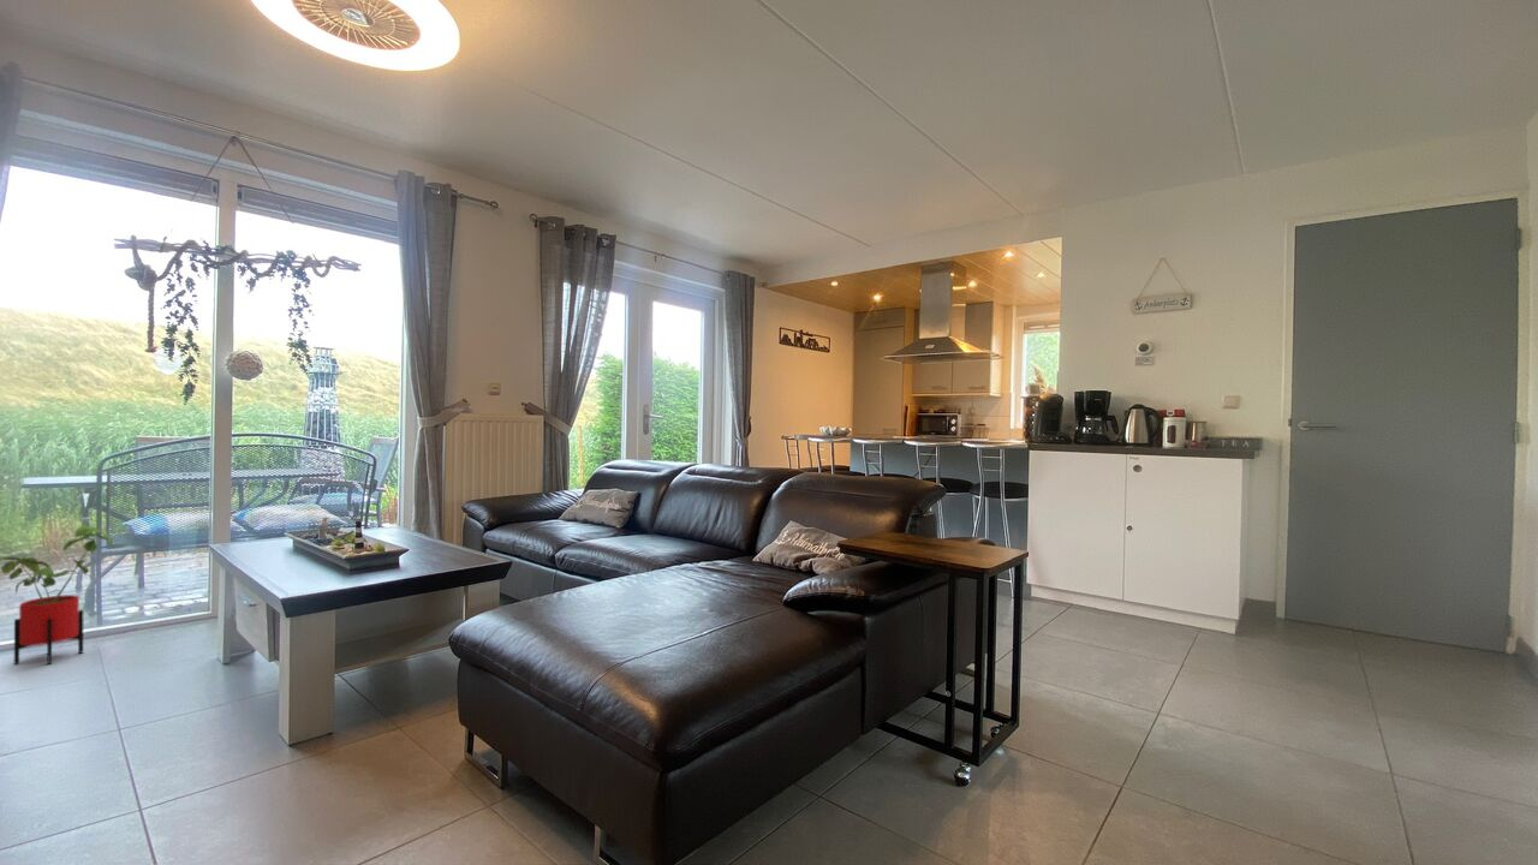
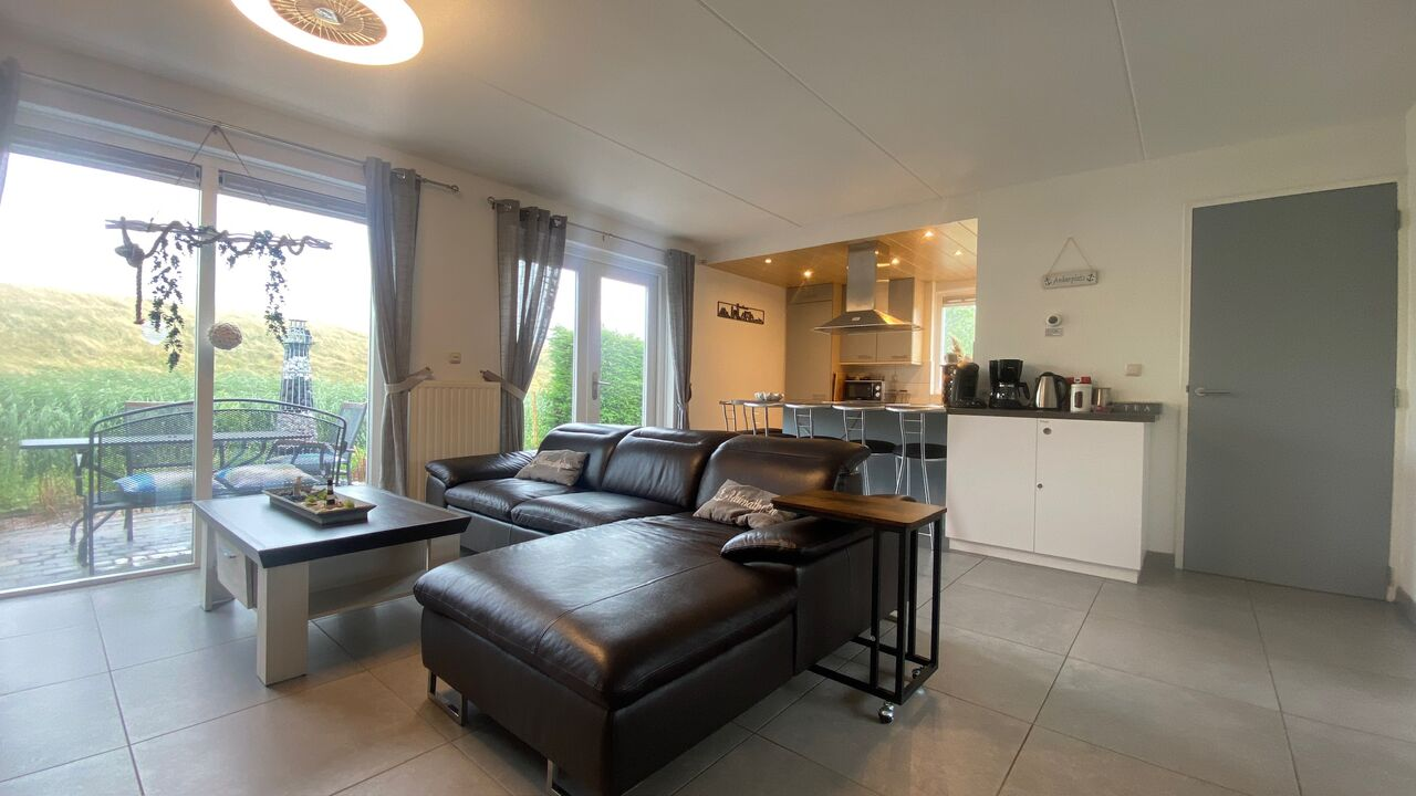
- house plant [0,524,115,666]
